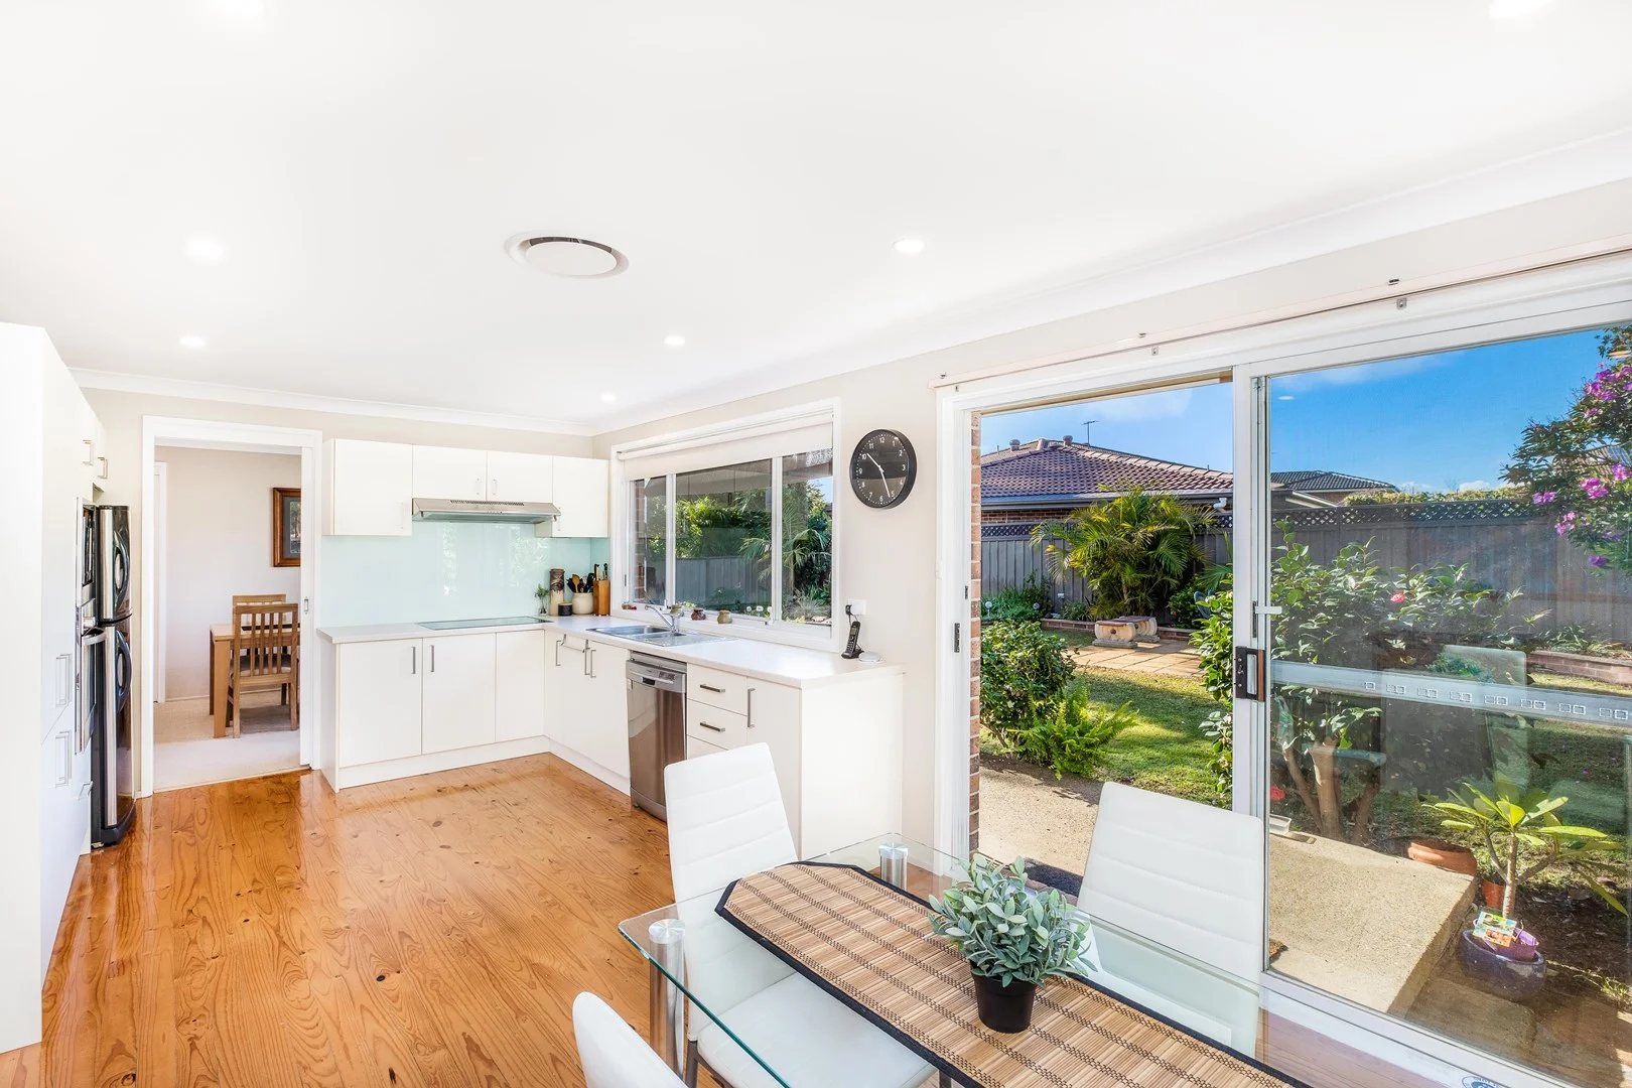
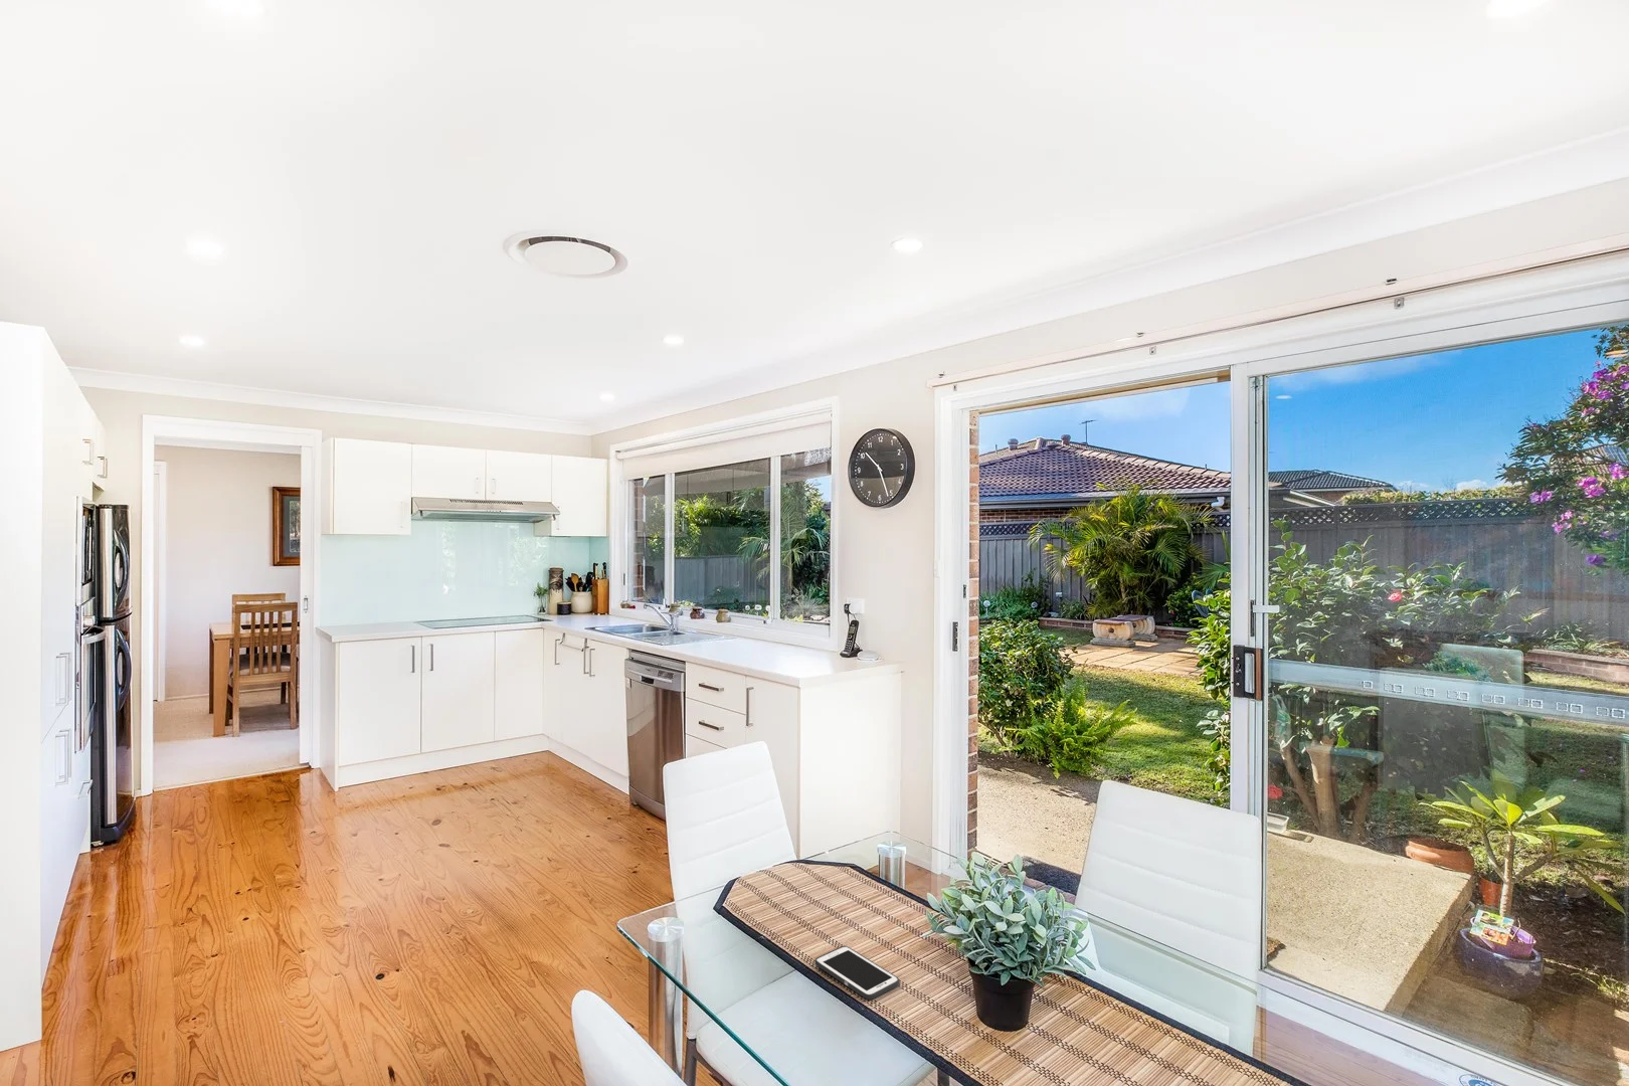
+ cell phone [814,945,901,1000]
